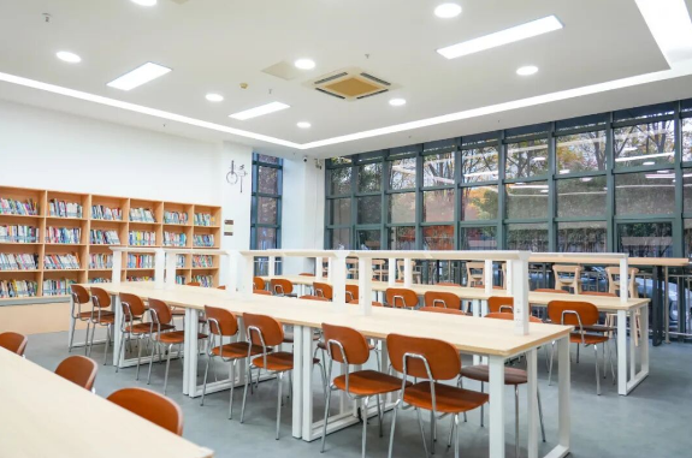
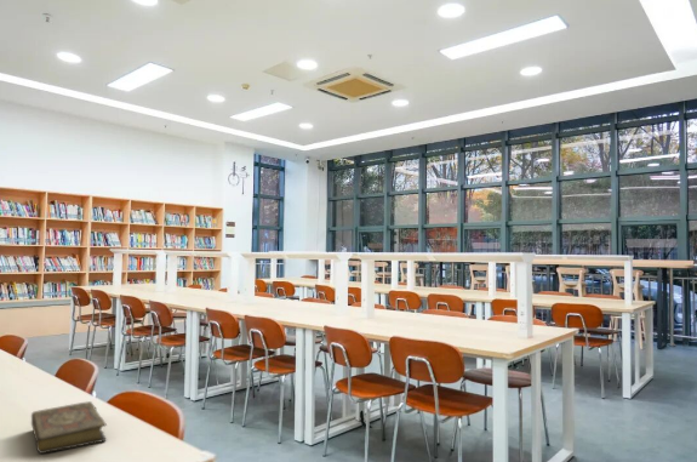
+ book [30,400,108,455]
